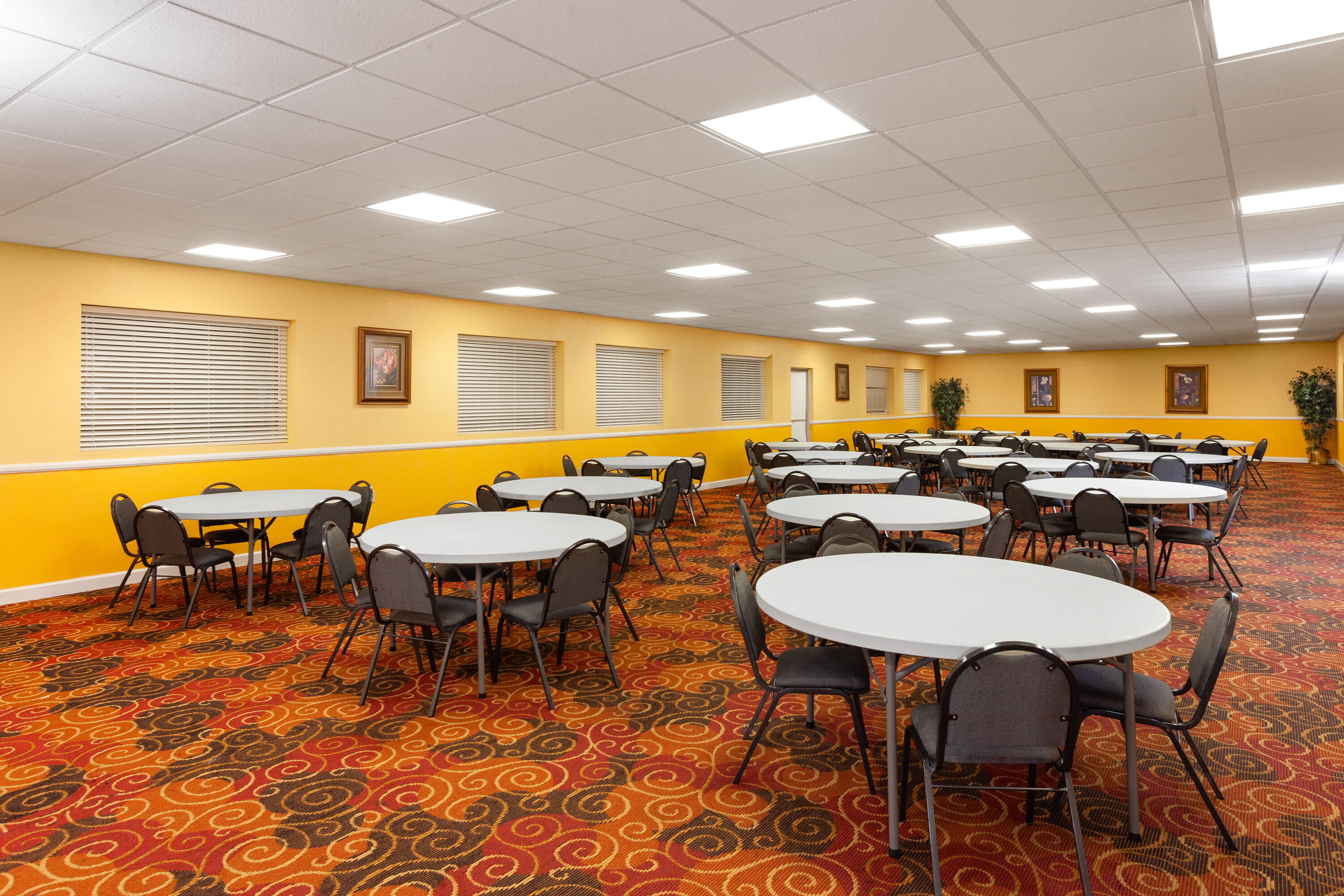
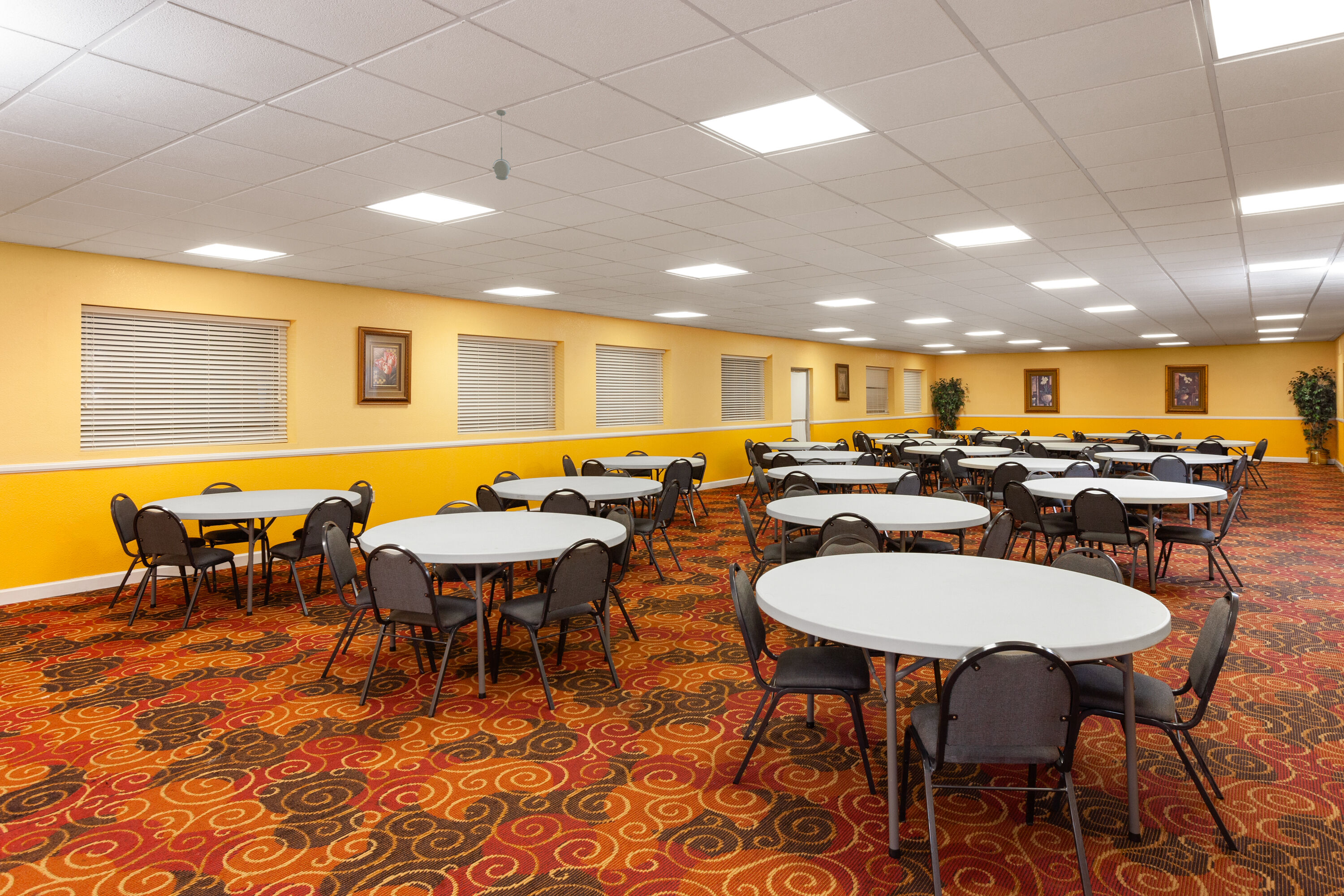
+ pendant light [492,109,511,181]
